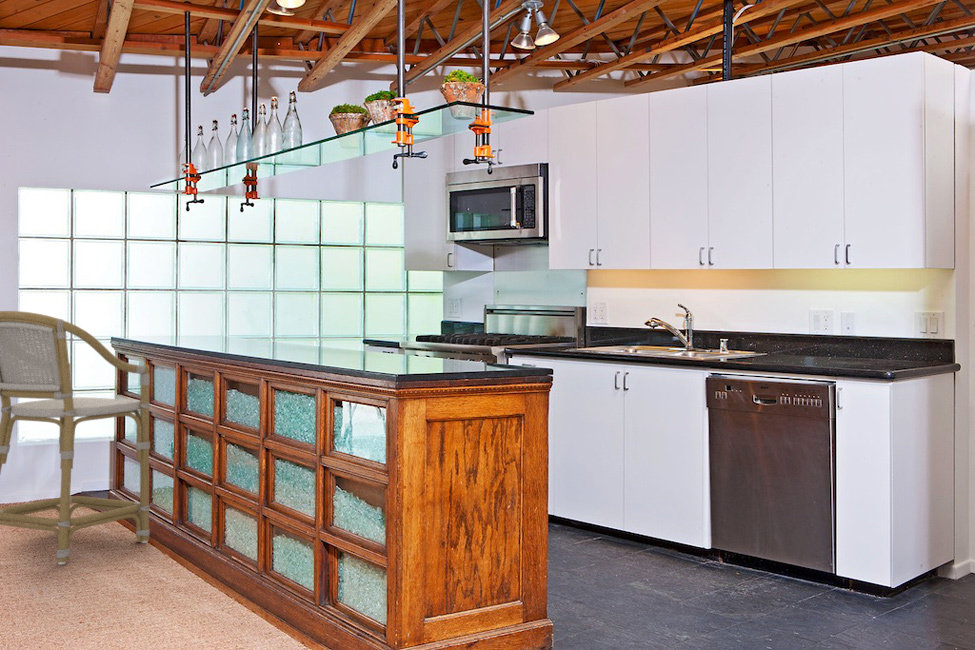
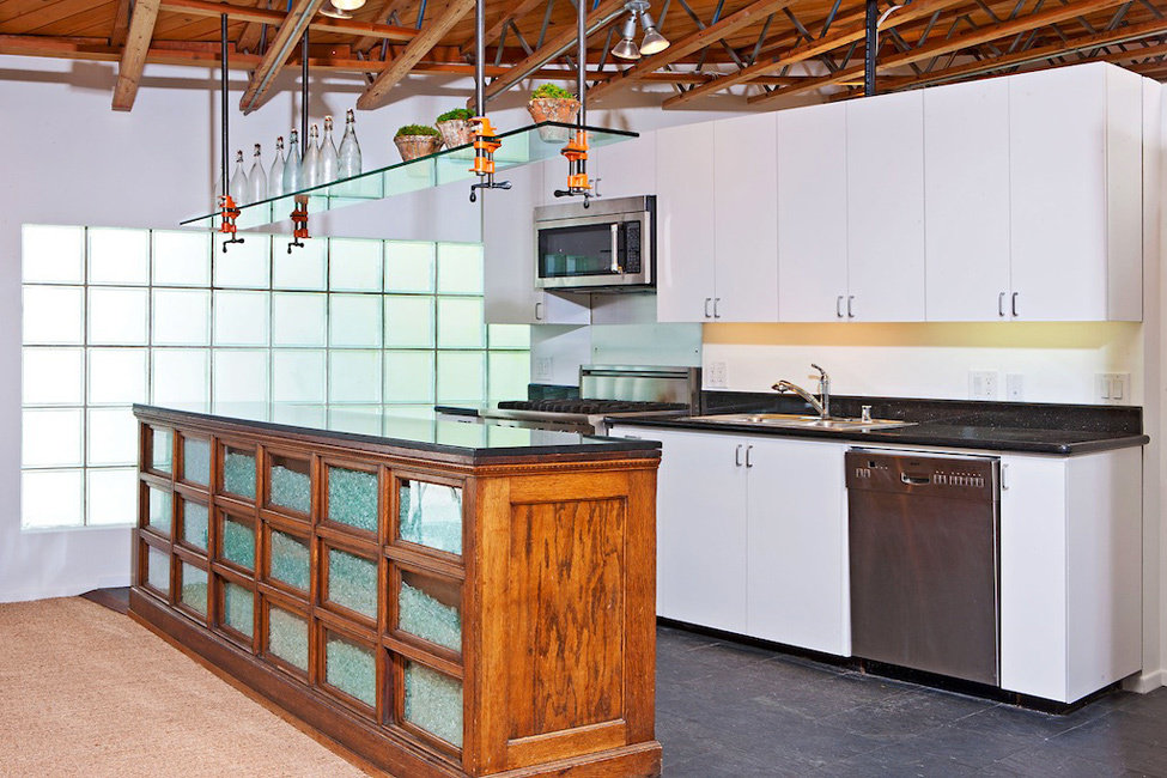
- bar stool [0,310,151,565]
